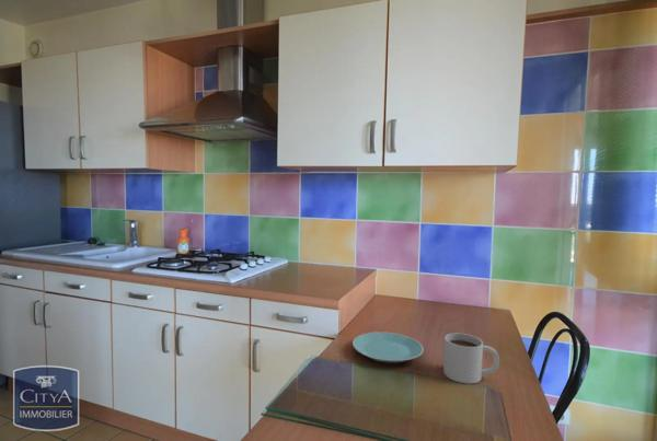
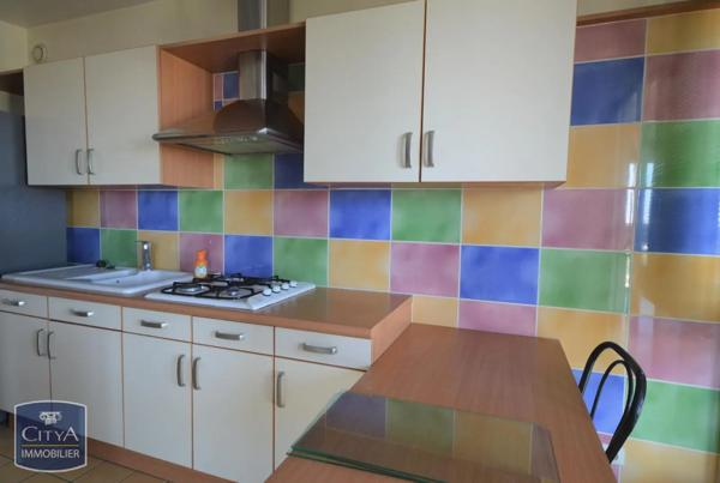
- plate [351,330,425,364]
- mug [442,333,500,385]
